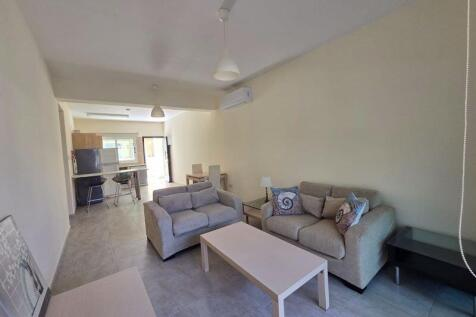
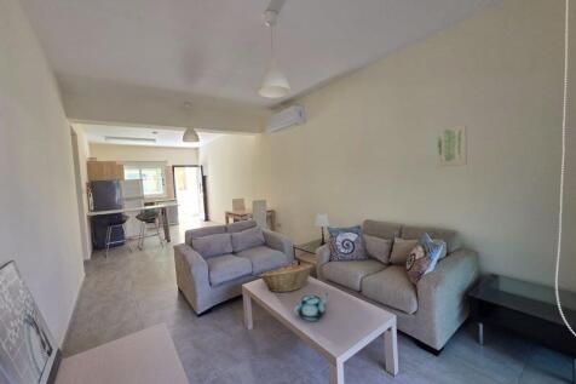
+ teapot [293,292,329,322]
+ fruit basket [258,263,315,293]
+ wall art [436,124,468,168]
